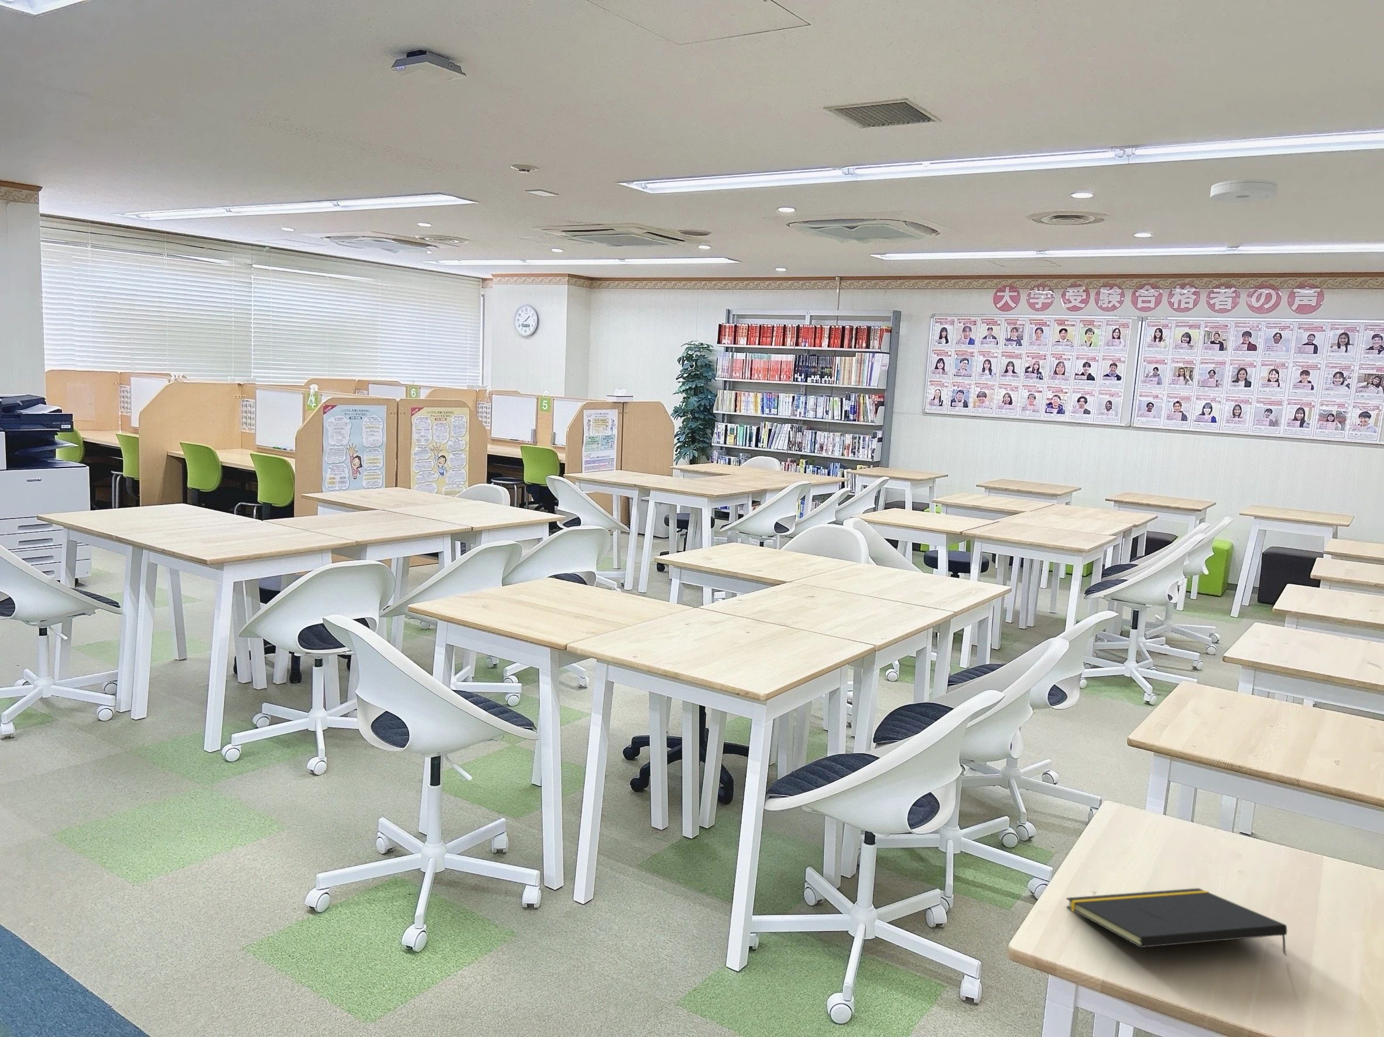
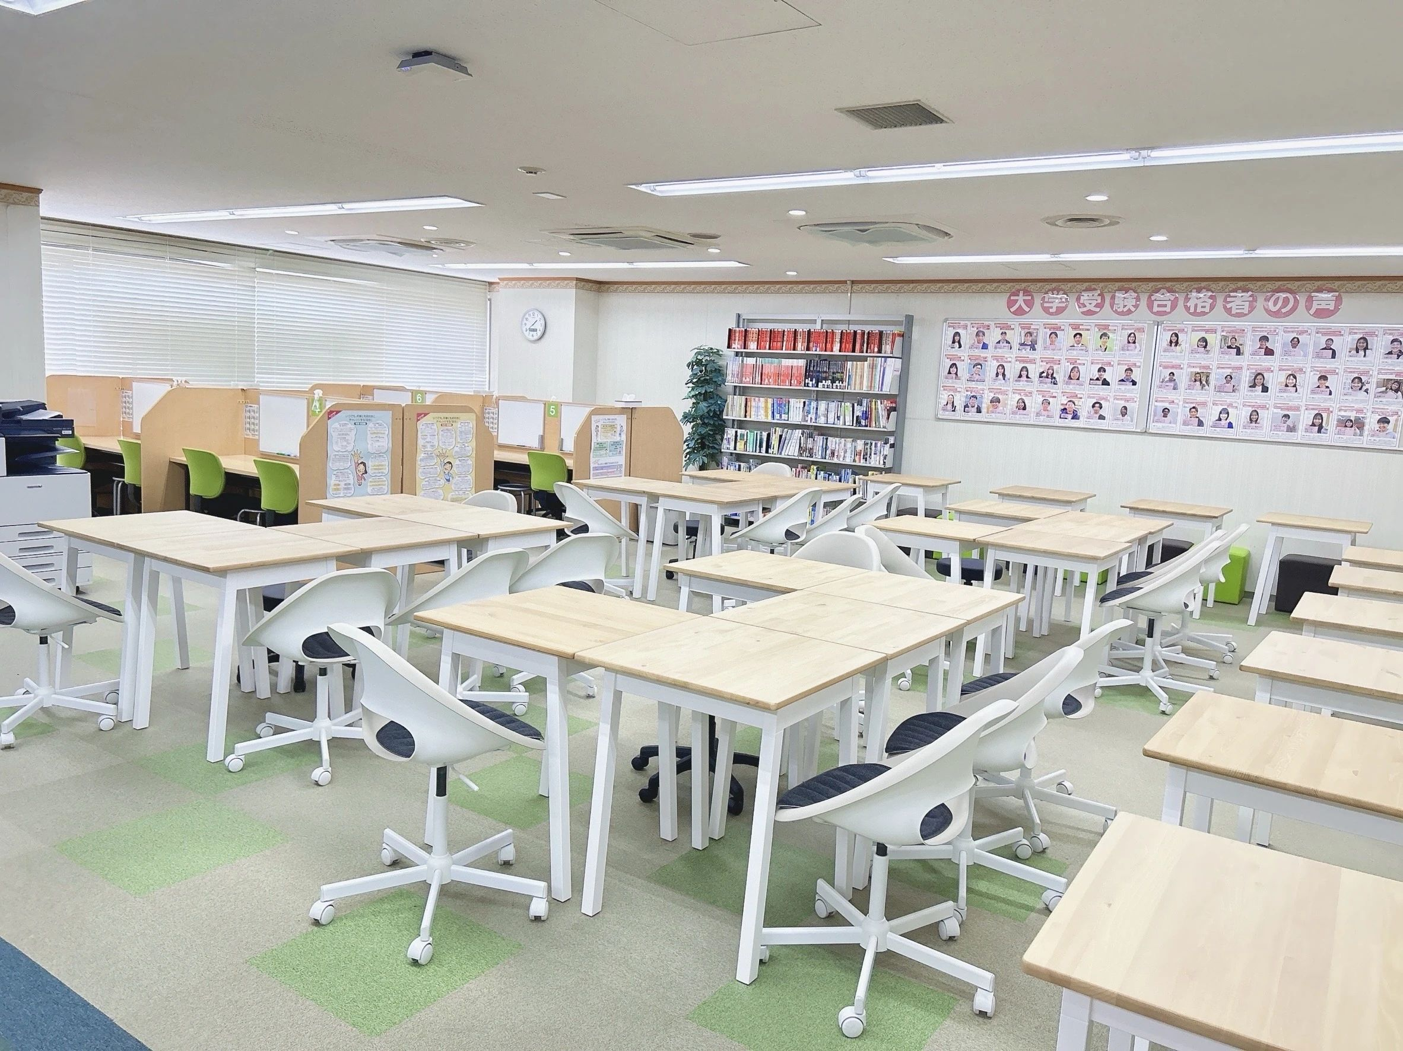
- notepad [1066,888,1287,956]
- smoke detector [1210,179,1278,203]
